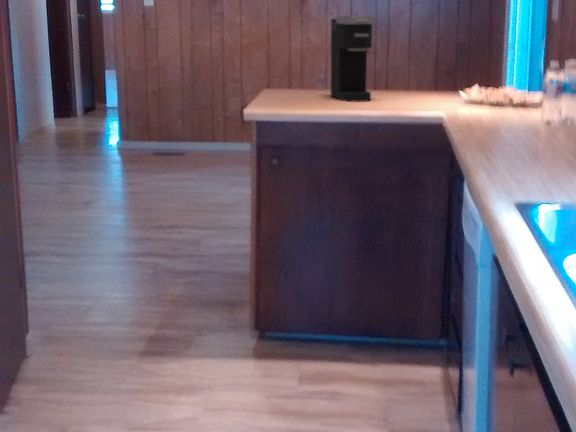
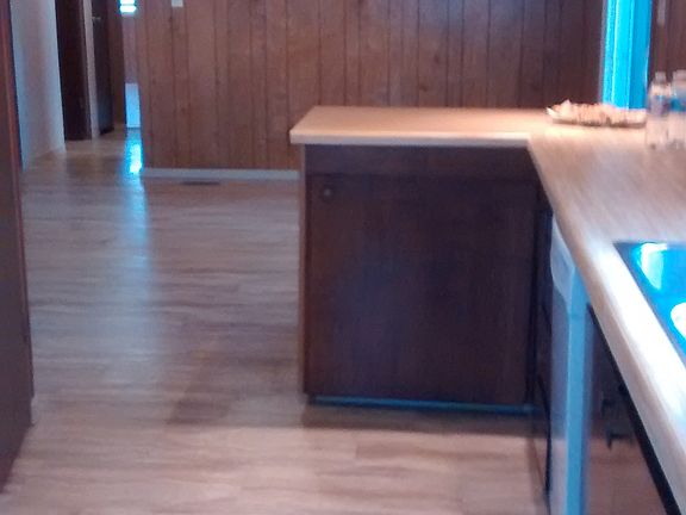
- coffee maker [330,15,375,103]
